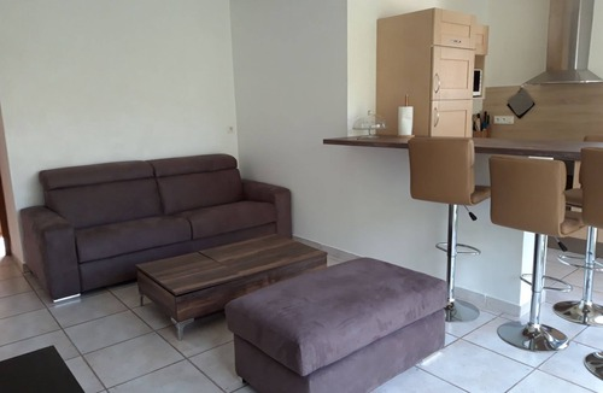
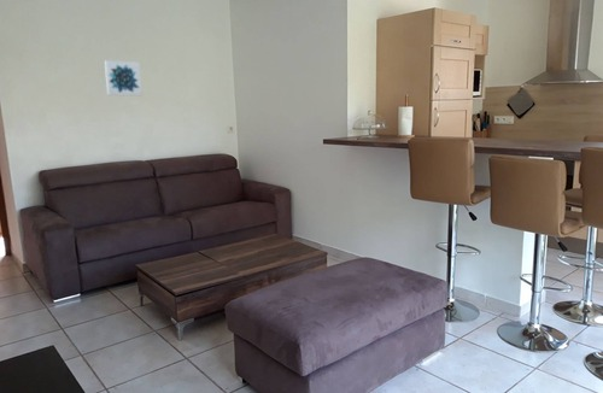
+ wall art [104,59,144,96]
